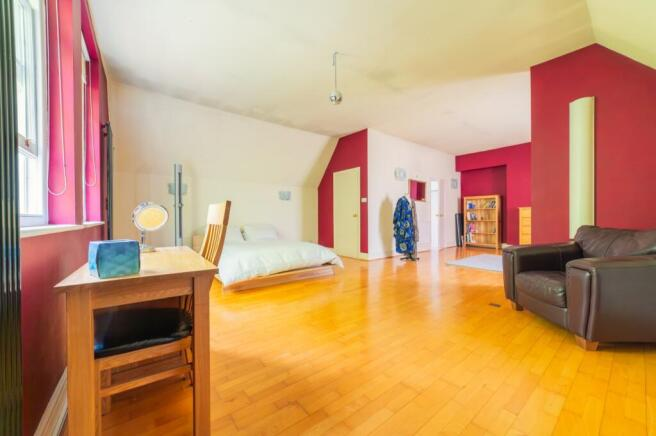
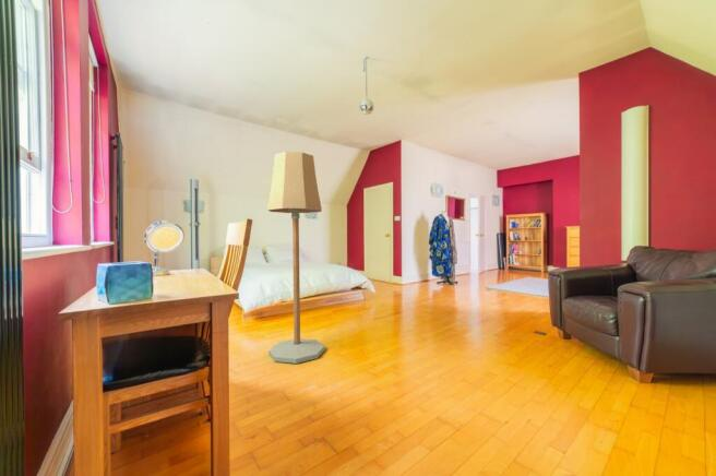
+ floor lamp [266,151,326,365]
